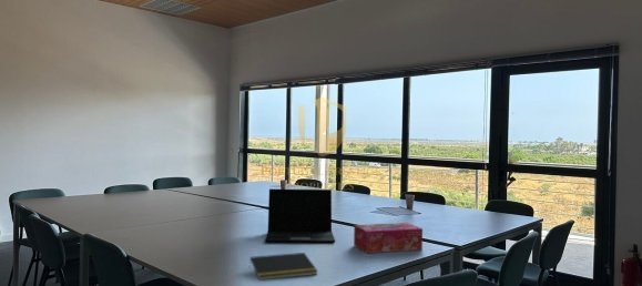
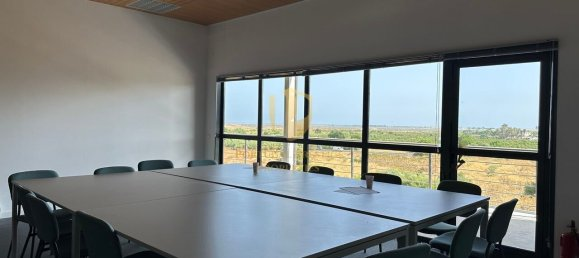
- laptop [264,187,336,244]
- tissue box [353,222,424,254]
- notepad [247,252,319,282]
